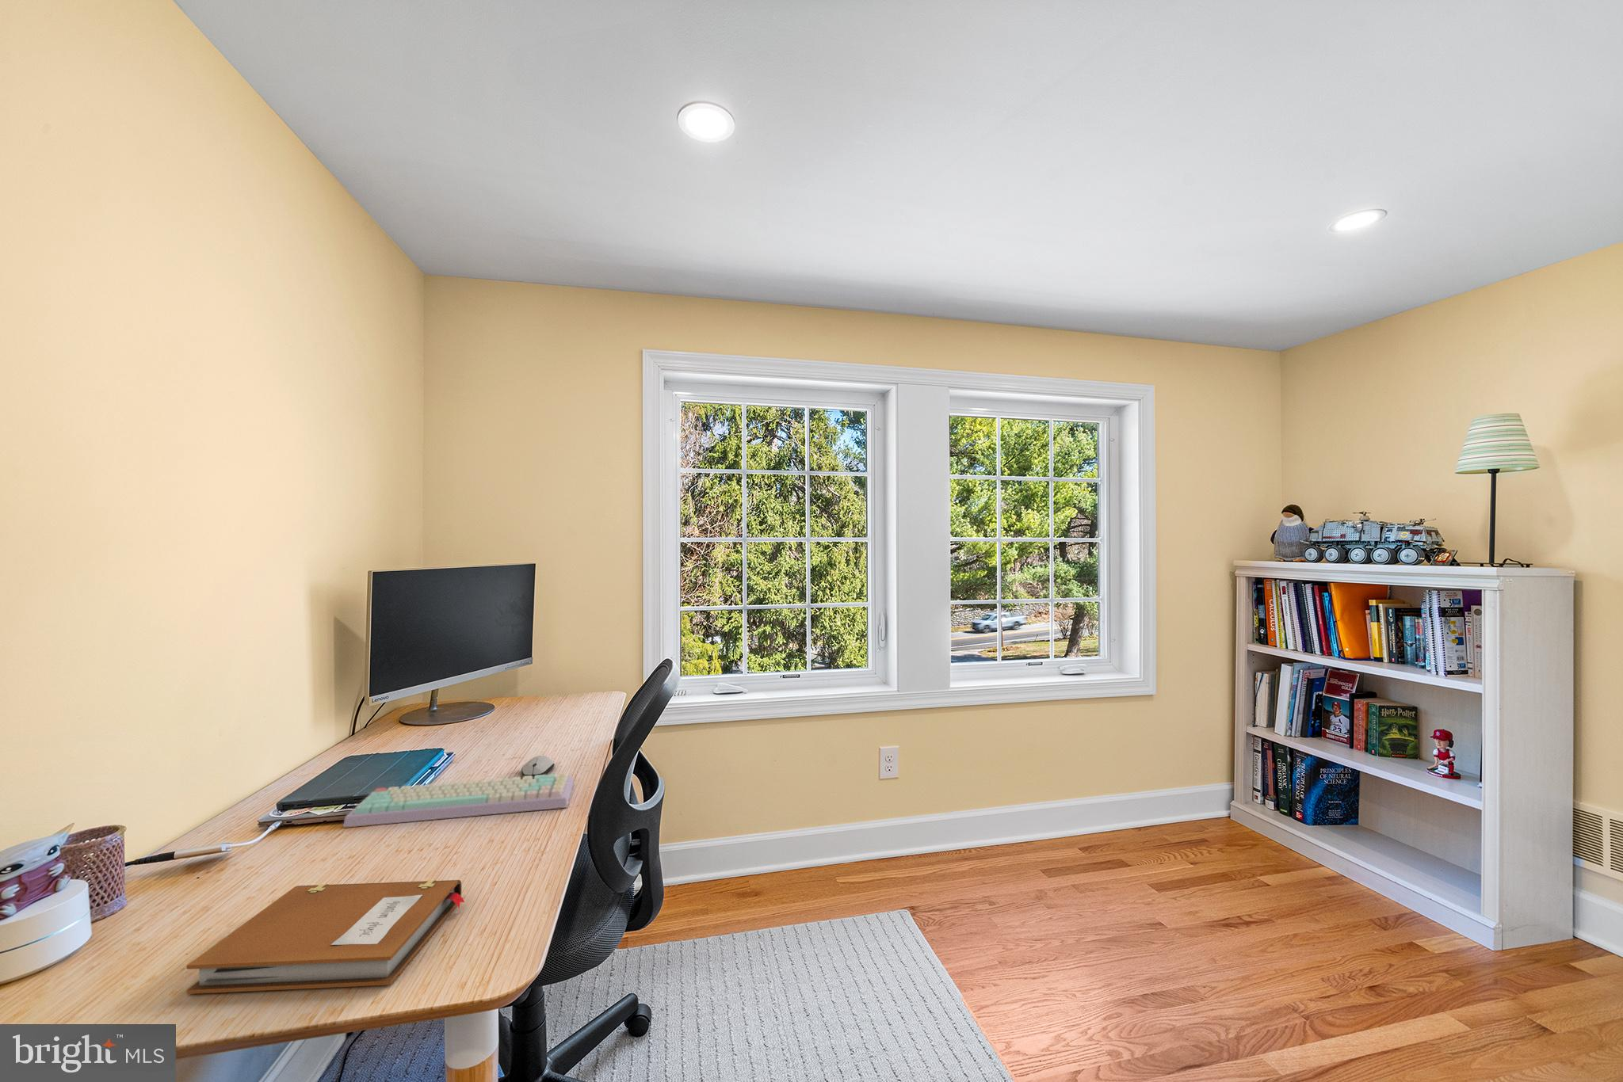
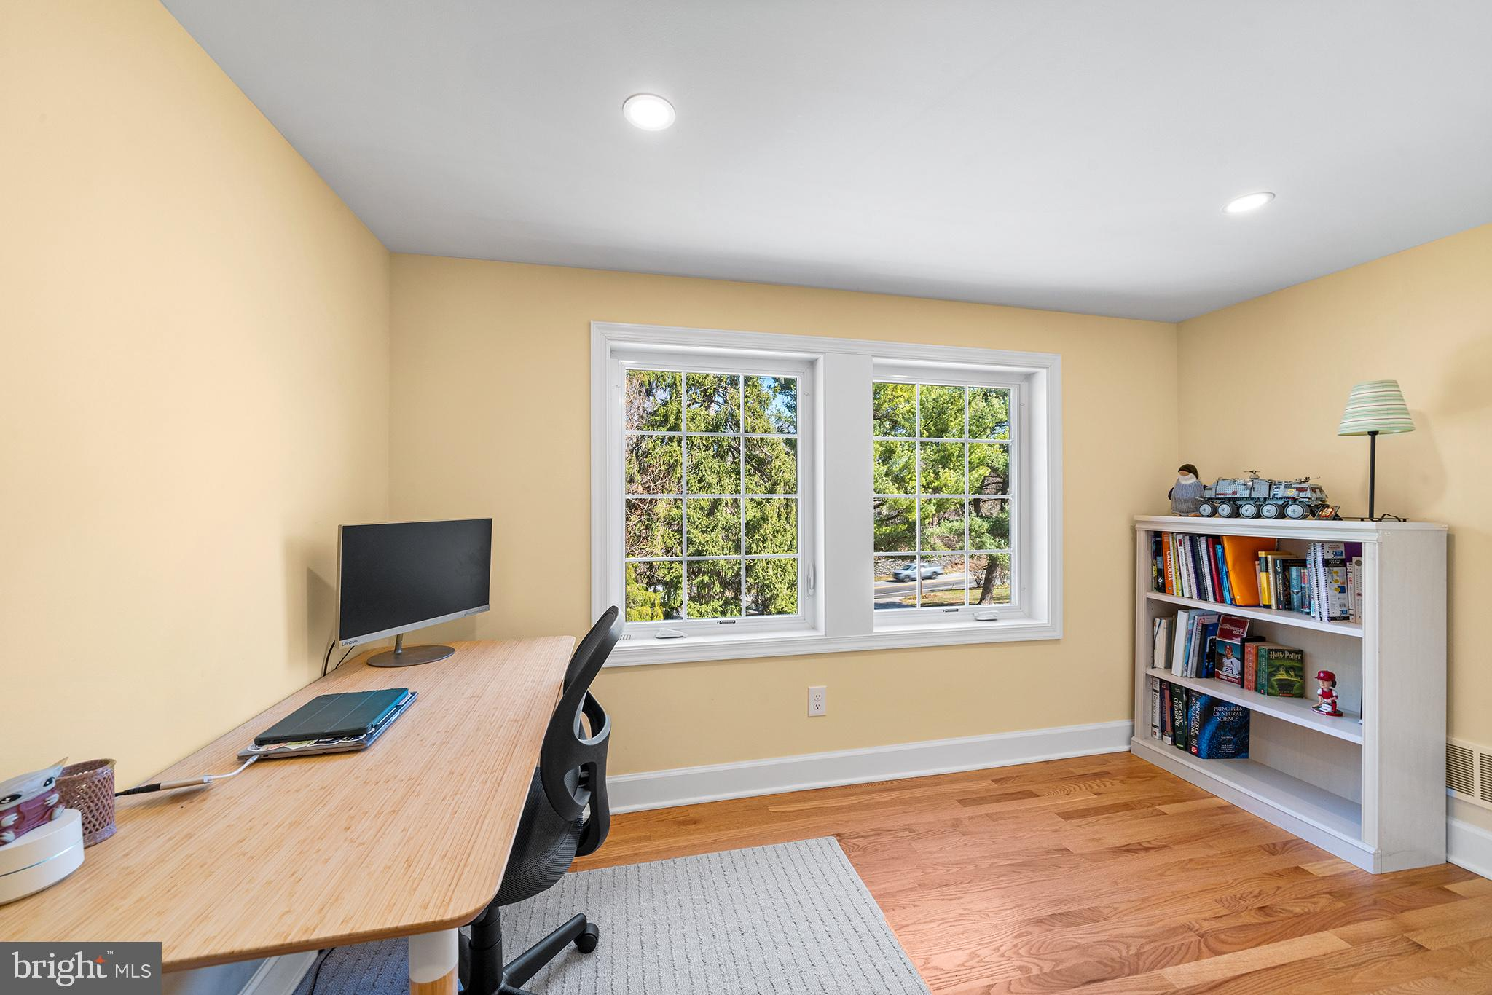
- keyboard [343,773,575,828]
- notebook [186,879,465,995]
- computer mouse [520,755,554,779]
